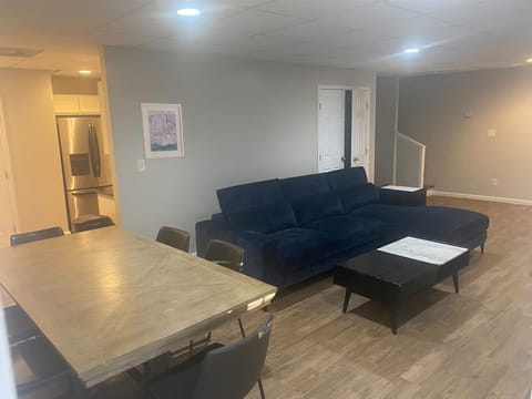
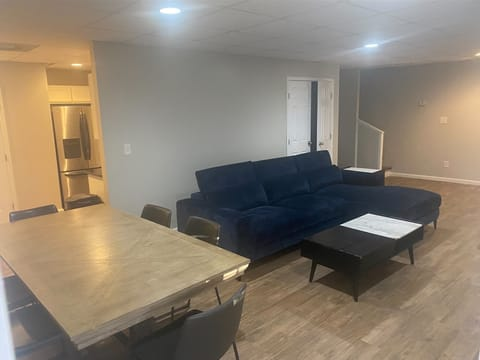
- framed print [139,102,185,161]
